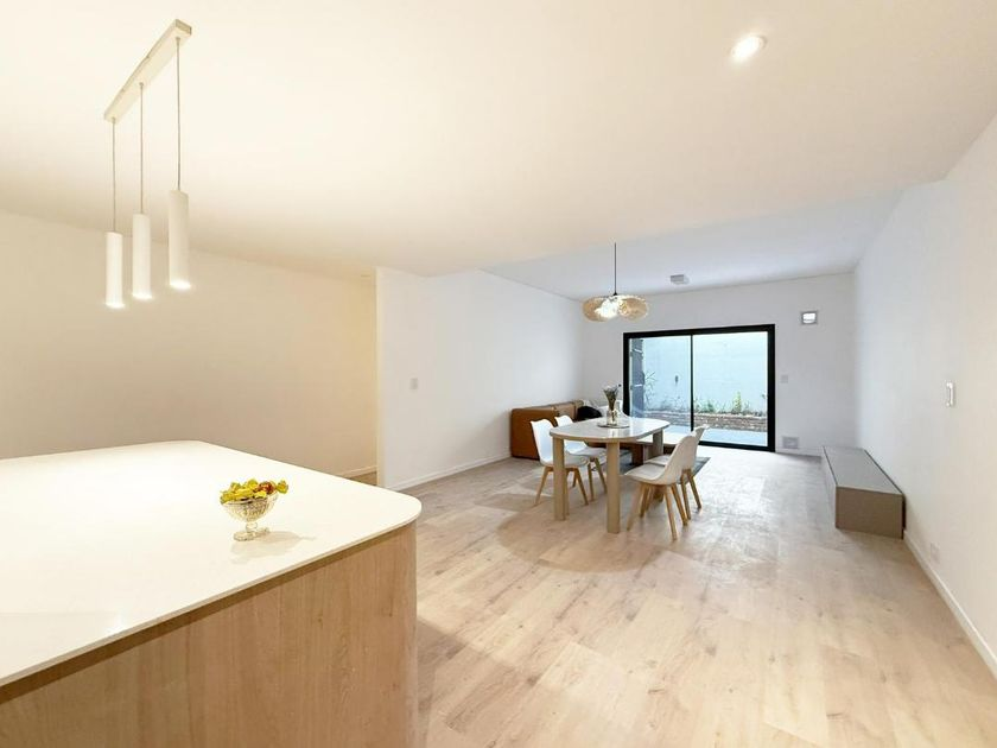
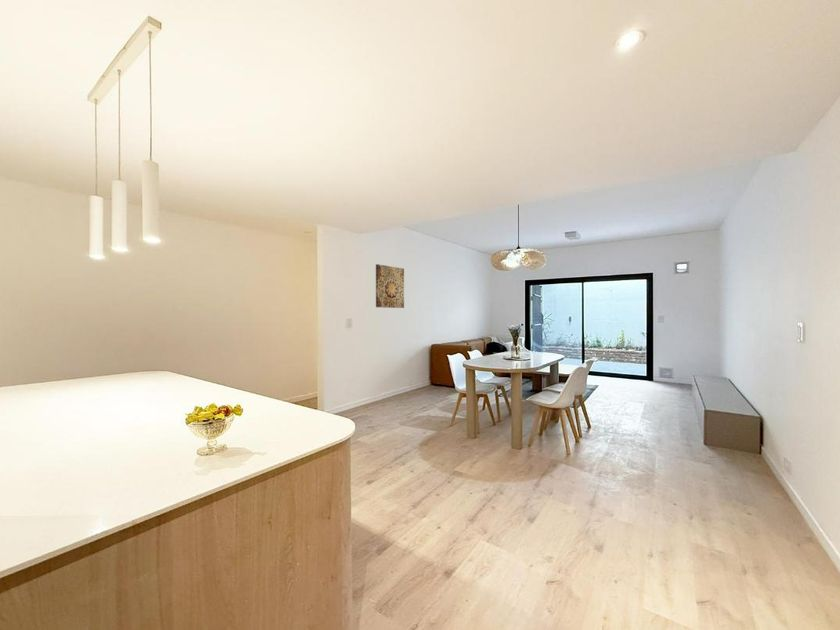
+ wall art [375,263,405,309]
